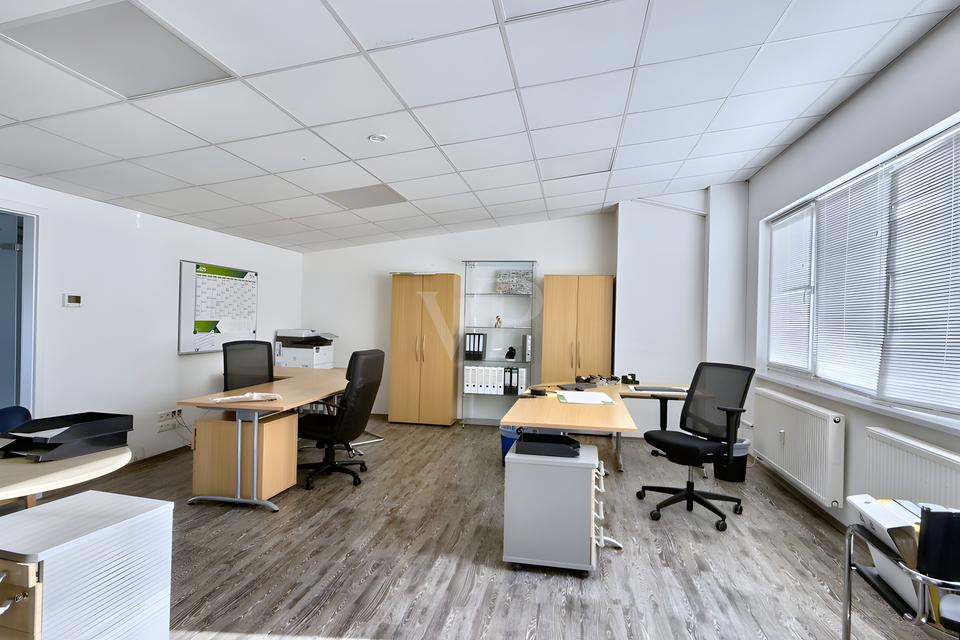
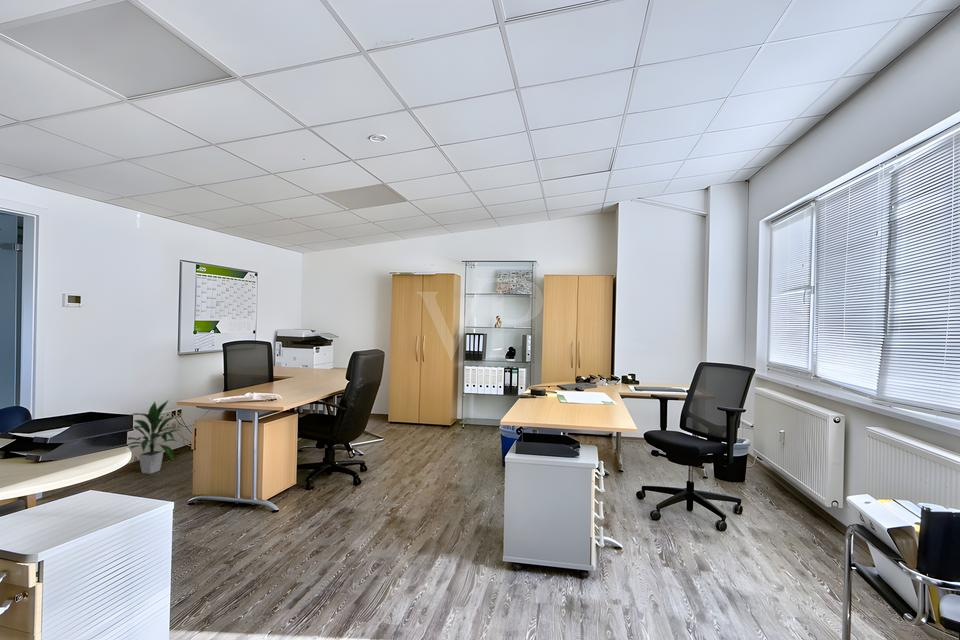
+ indoor plant [127,399,183,475]
